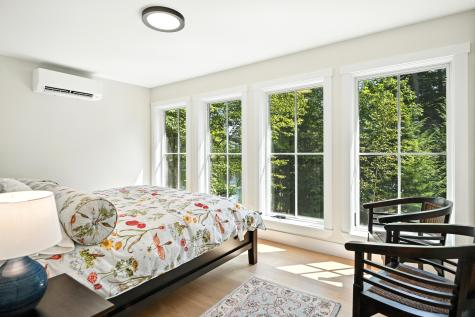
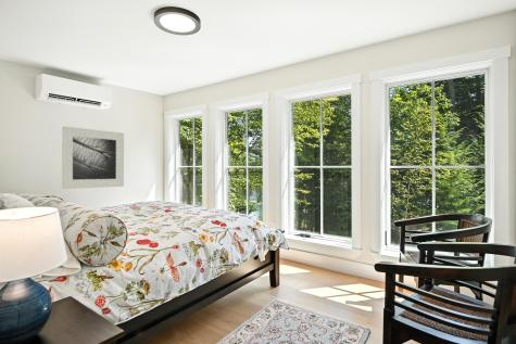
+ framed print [61,125,125,190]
